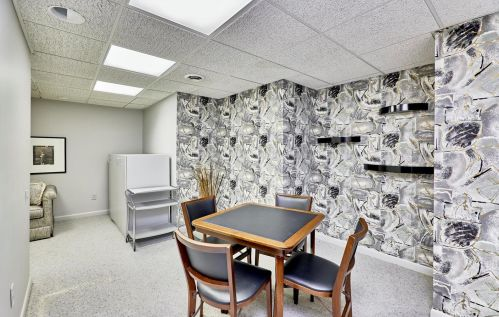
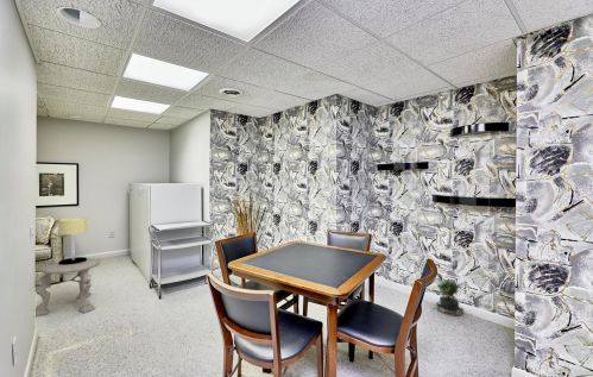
+ table lamp [57,216,89,265]
+ potted plant [431,278,465,316]
+ side table [34,257,101,318]
